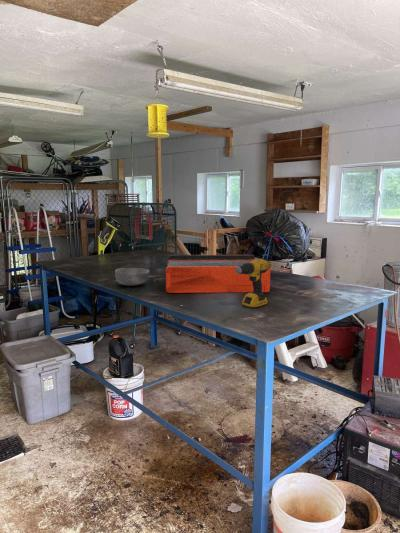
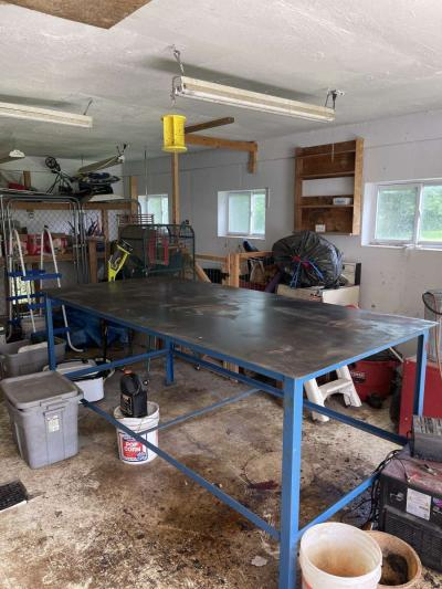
- toolbox [165,254,272,294]
- bowl [114,267,150,287]
- power drill [235,258,273,309]
